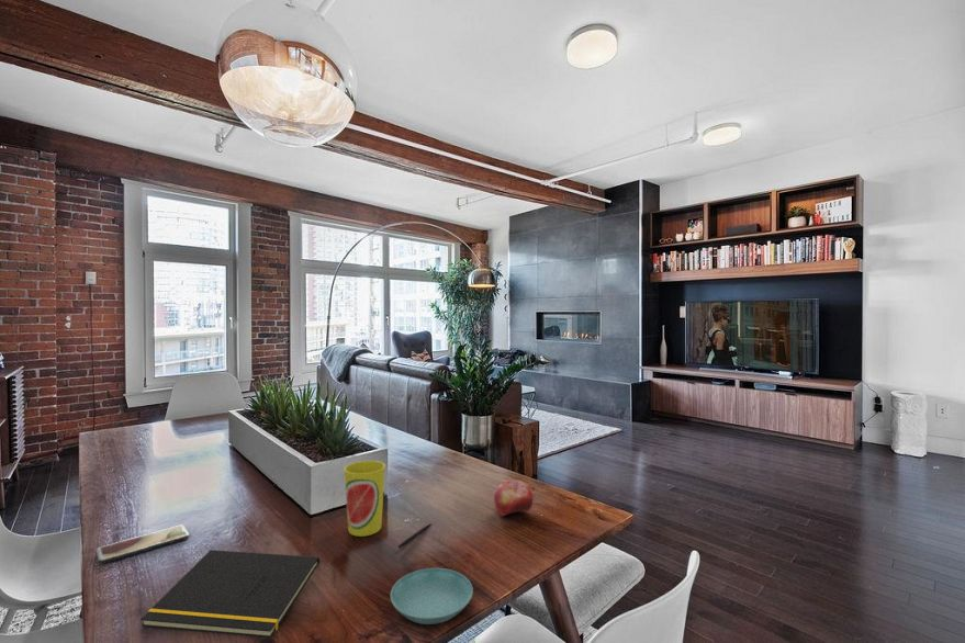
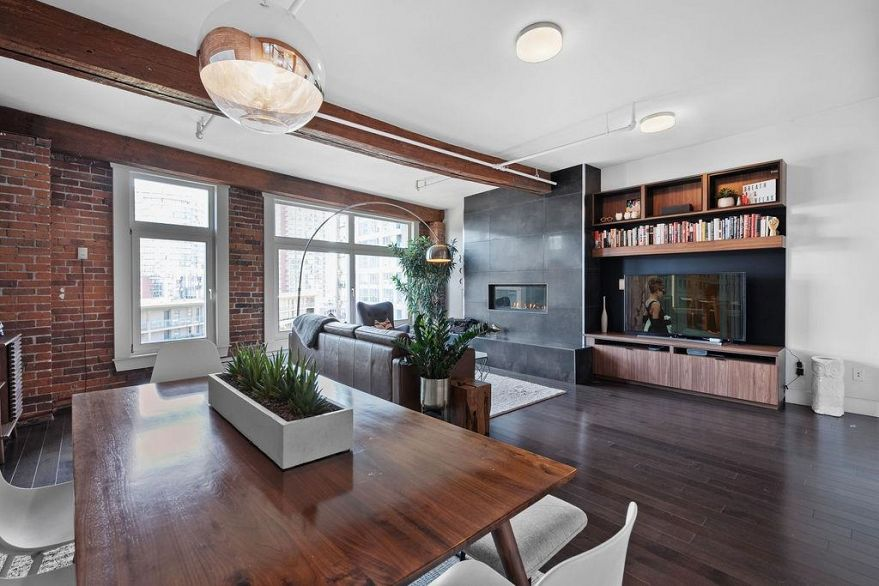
- pen [397,522,433,550]
- smartphone [96,524,190,565]
- notepad [139,549,321,639]
- saucer [390,567,474,625]
- fruit [493,478,534,517]
- cup [343,460,386,538]
